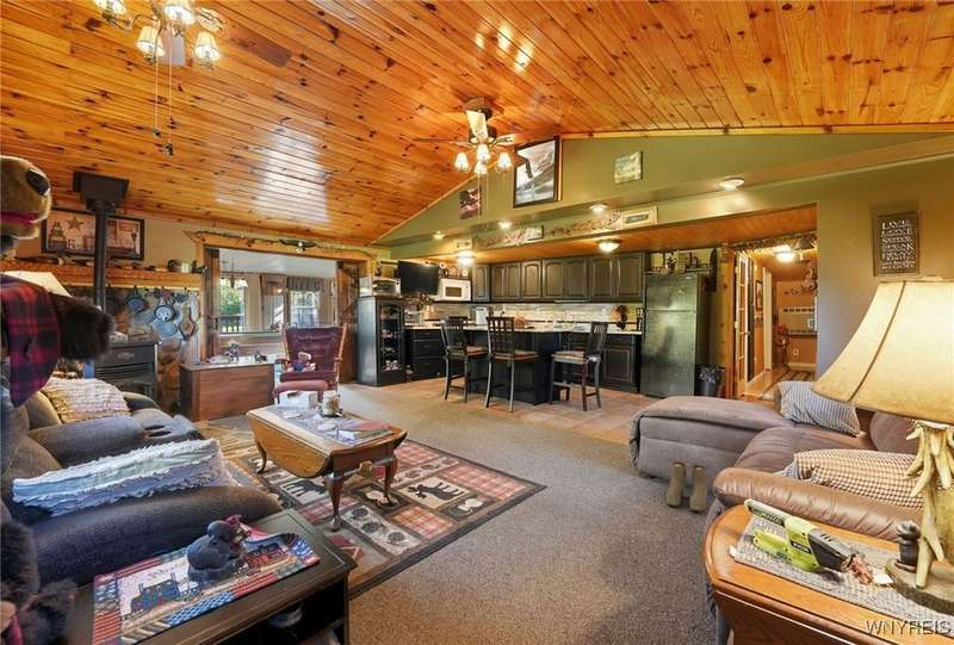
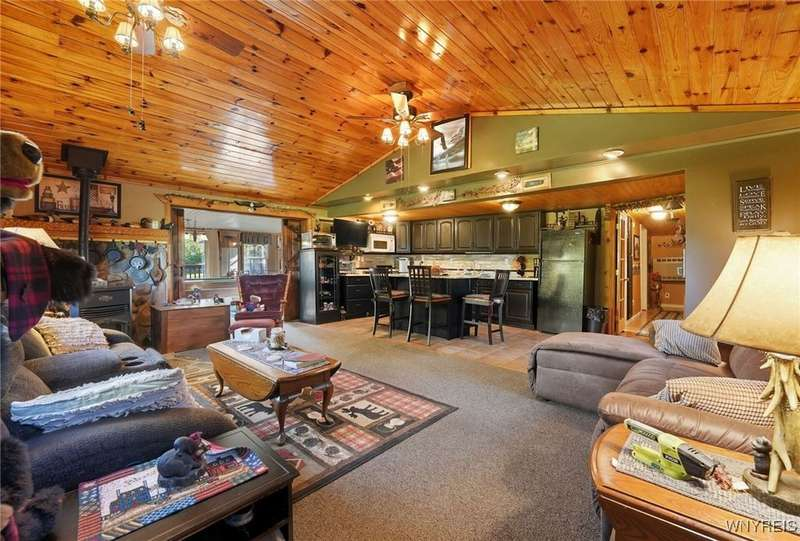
- boots [665,461,708,513]
